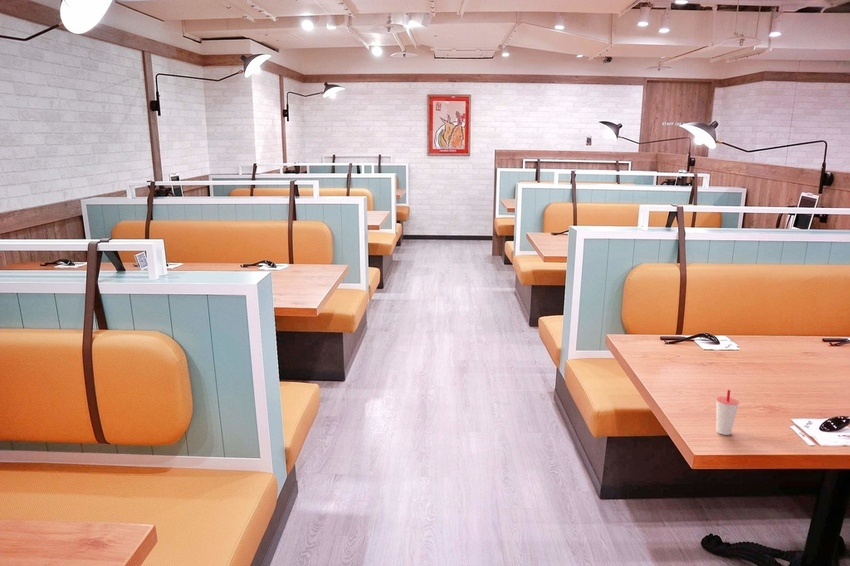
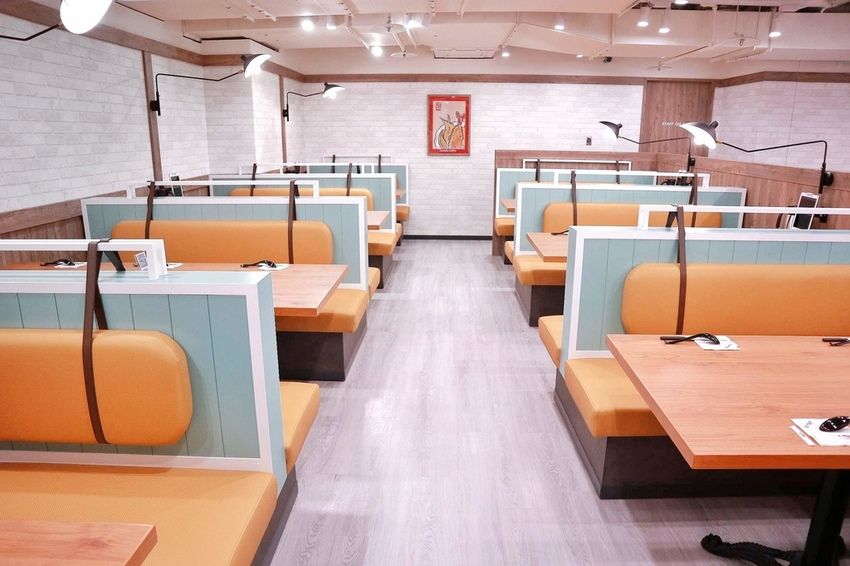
- cup [715,389,740,436]
